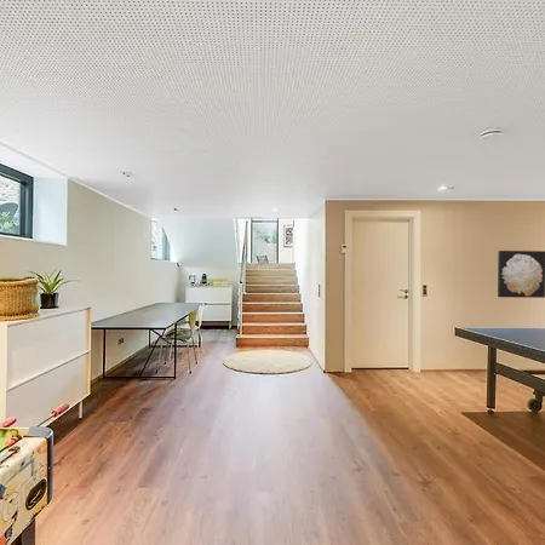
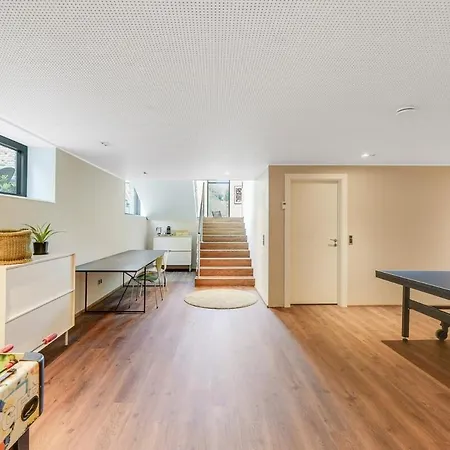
- wall art [497,249,545,299]
